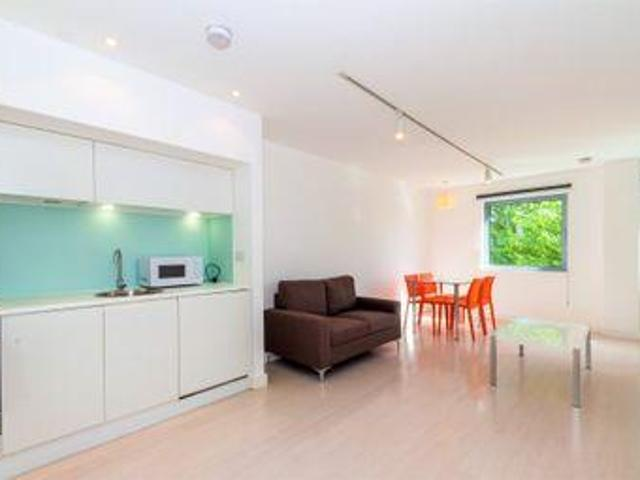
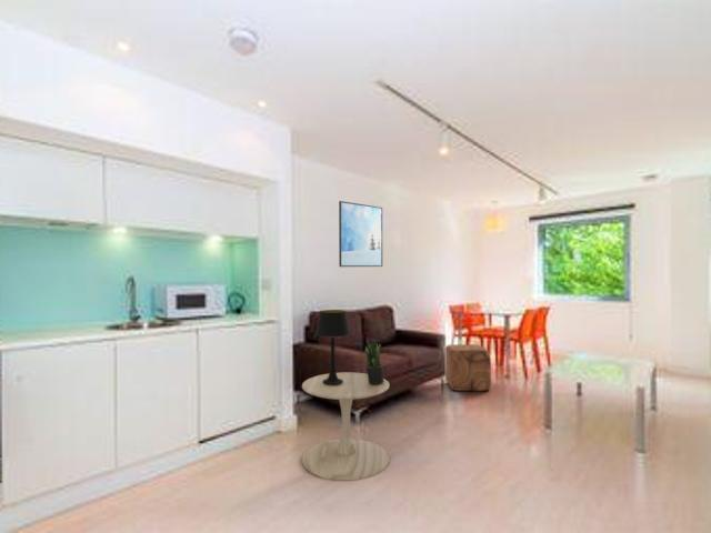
+ potted plant [363,339,384,384]
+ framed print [338,200,383,268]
+ table lamp [314,309,351,385]
+ side table [301,371,391,482]
+ ottoman [444,343,492,392]
